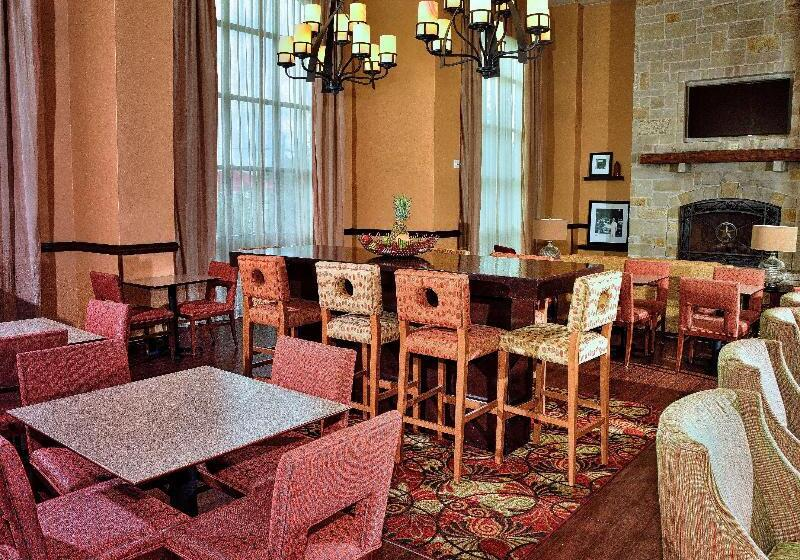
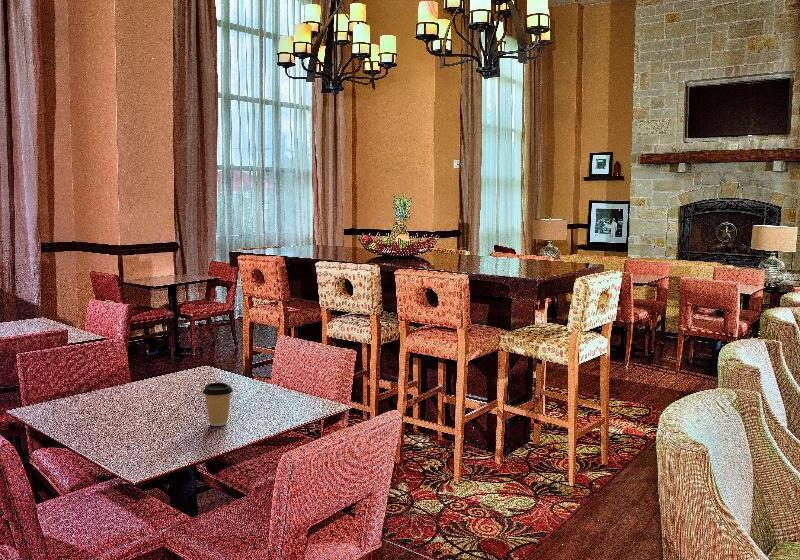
+ coffee cup [202,381,234,427]
